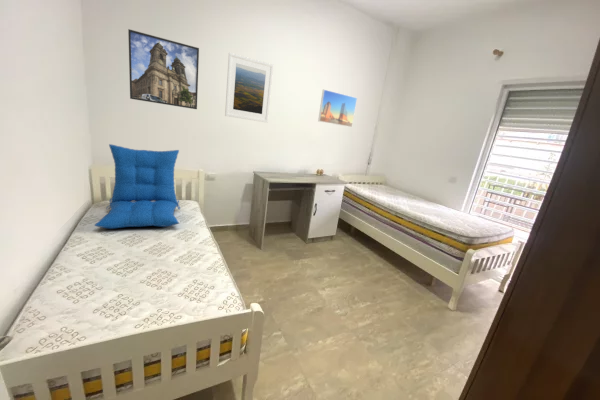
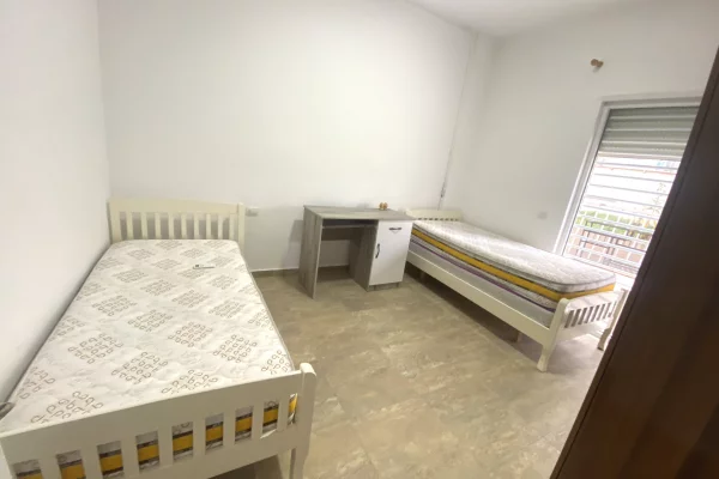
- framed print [317,89,358,128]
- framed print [224,52,274,123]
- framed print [127,28,200,110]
- seat cushion [94,143,181,230]
